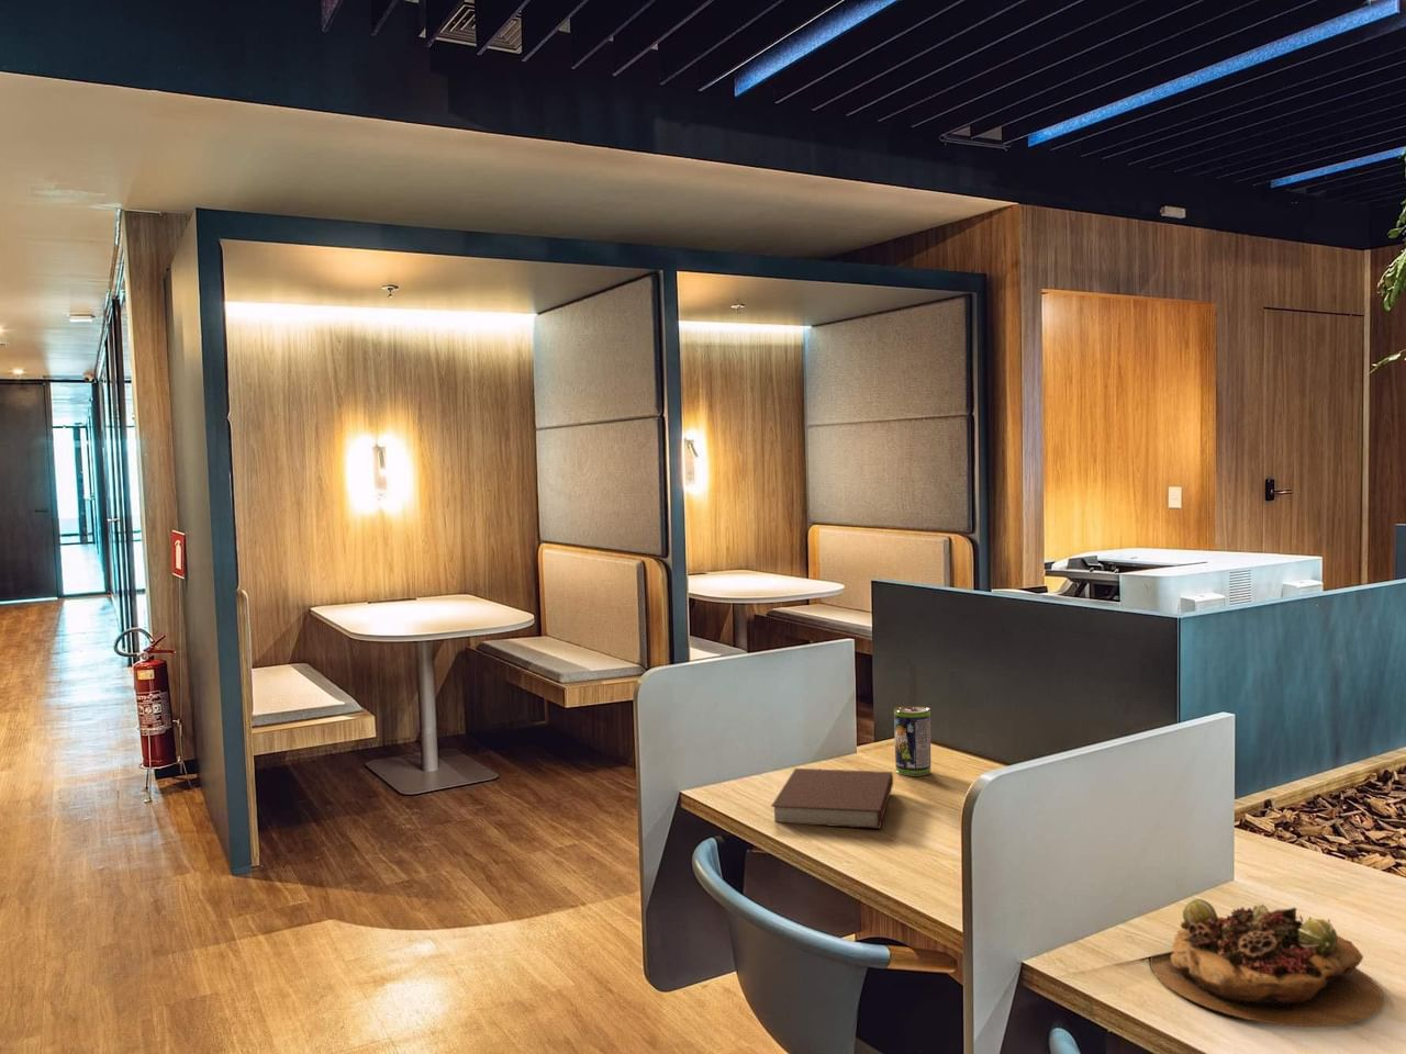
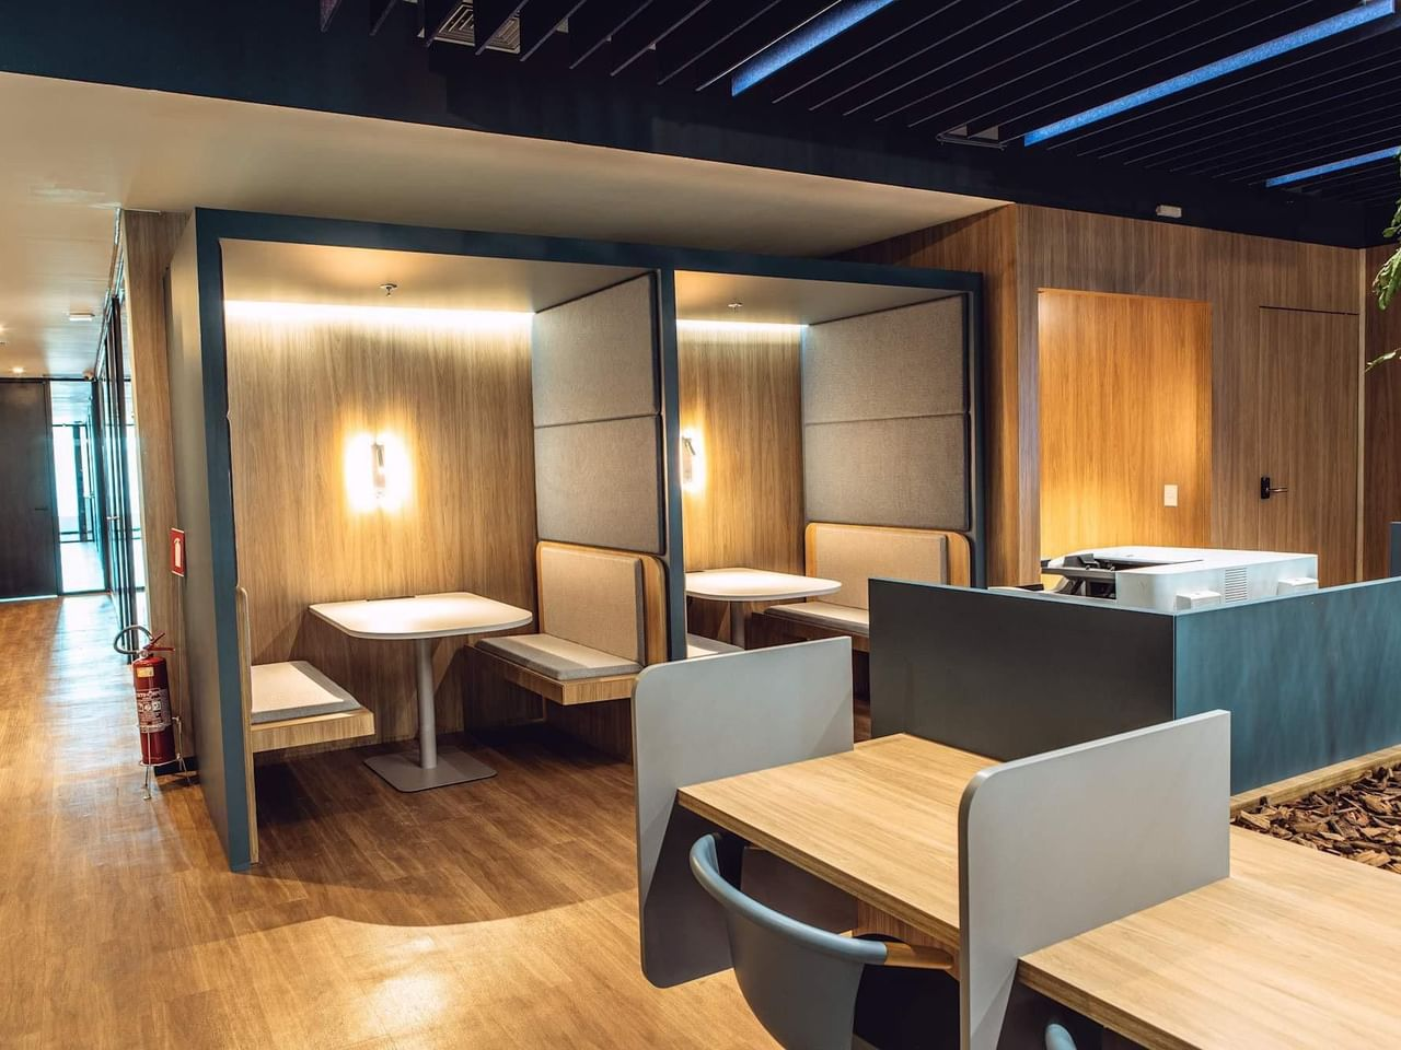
- beverage can [893,705,931,777]
- succulent plant [1149,898,1385,1029]
- notebook [771,767,895,830]
